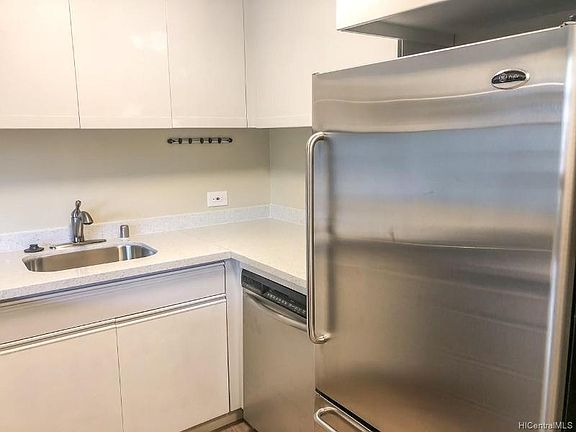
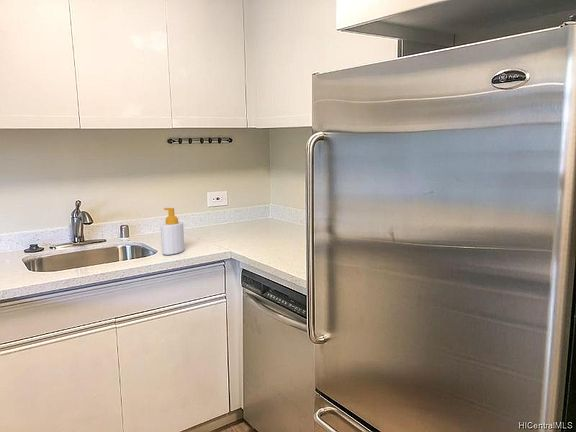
+ soap bottle [160,207,185,256]
